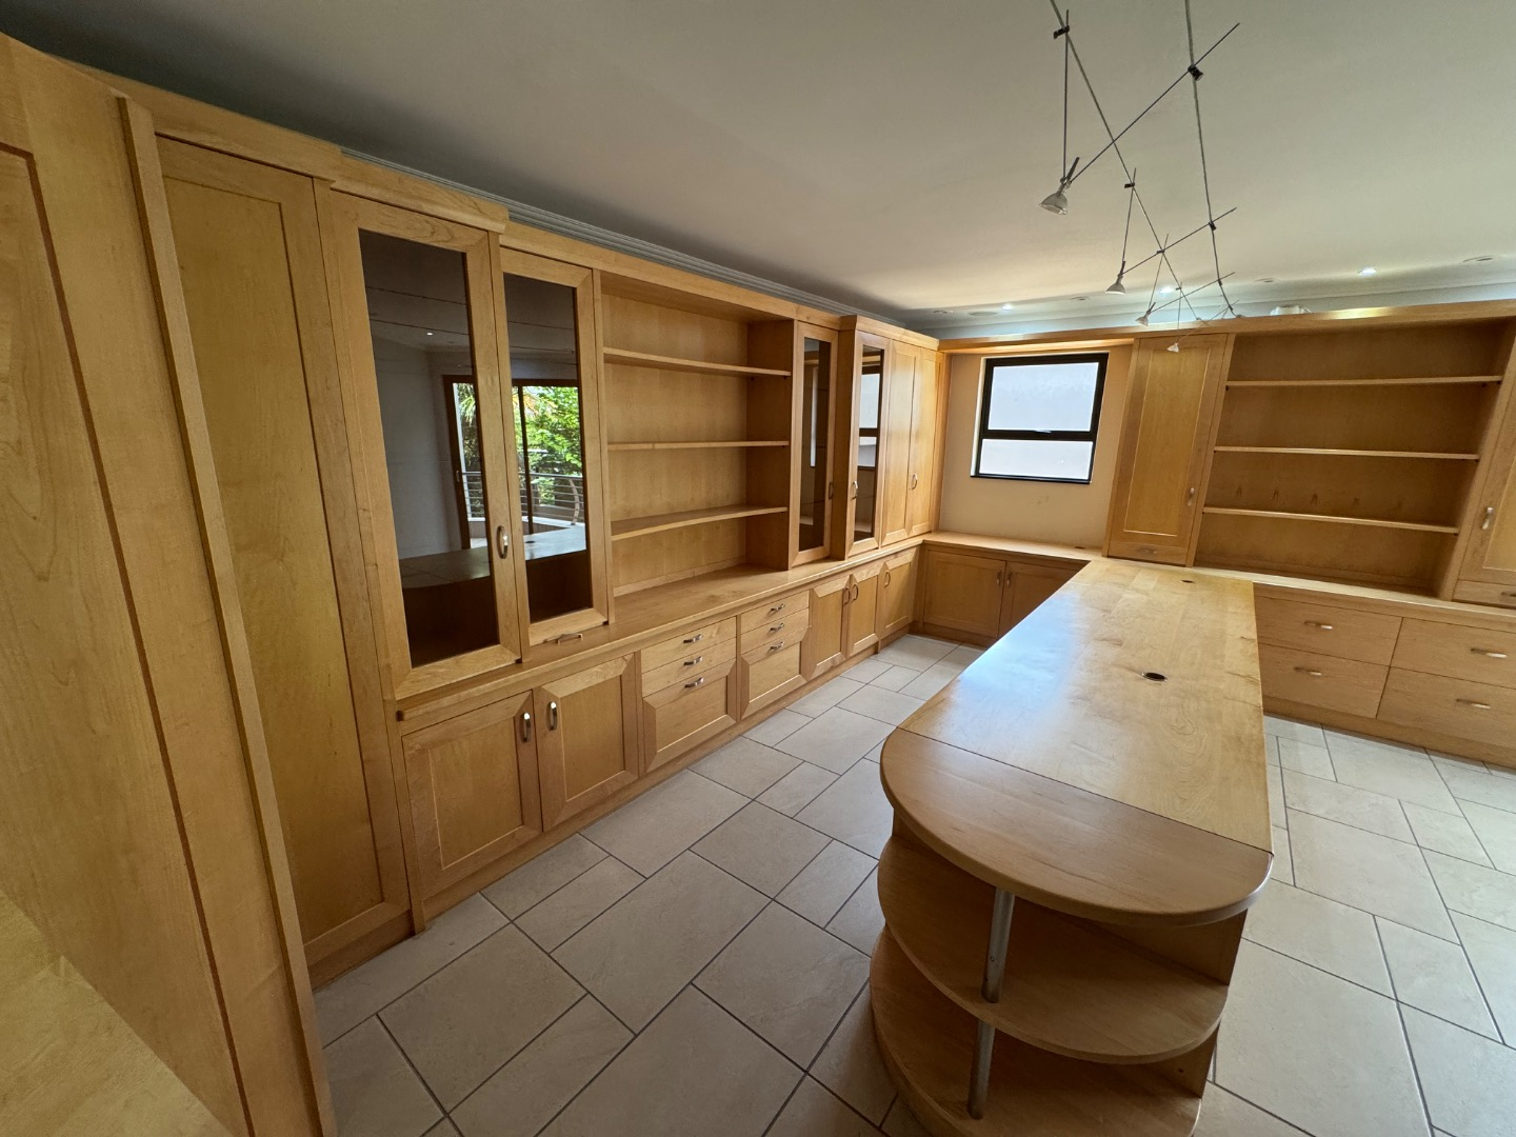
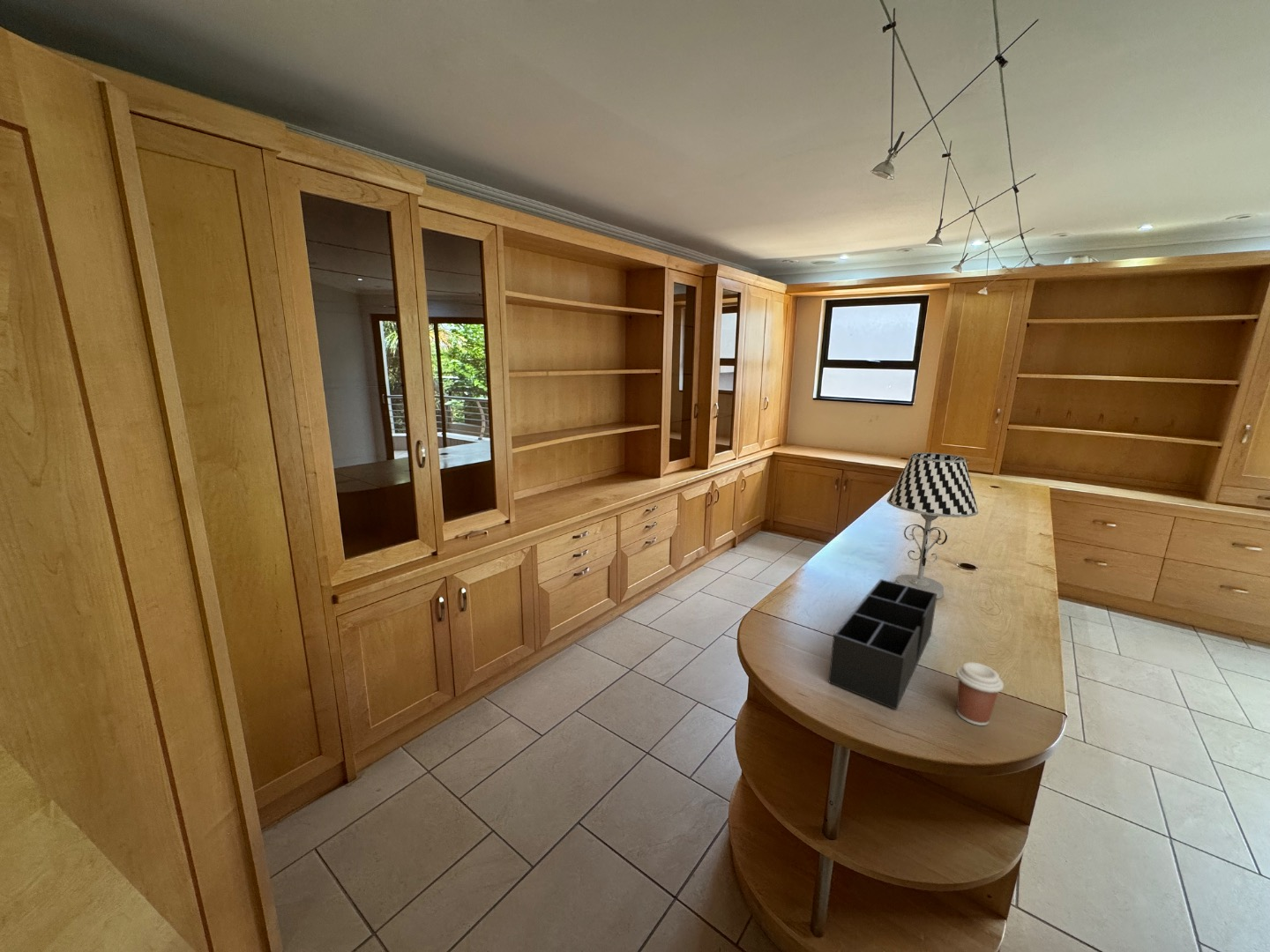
+ coffee cup [955,661,1005,726]
+ table lamp [886,452,979,599]
+ desk organizer [828,578,938,710]
